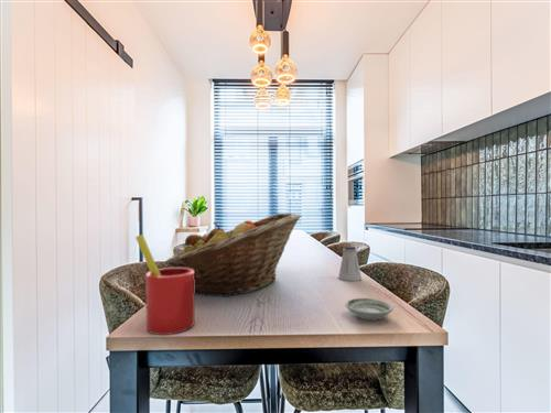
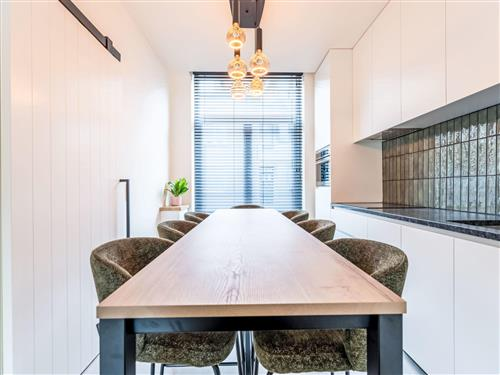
- fruit basket [163,213,302,298]
- saucer [344,297,395,322]
- straw [134,233,196,336]
- saltshaker [337,244,363,282]
